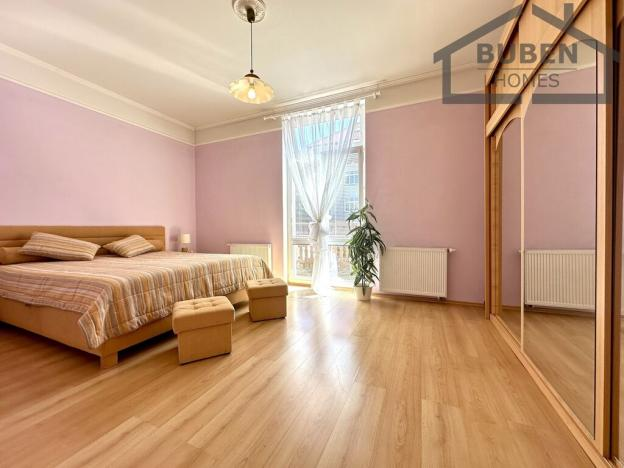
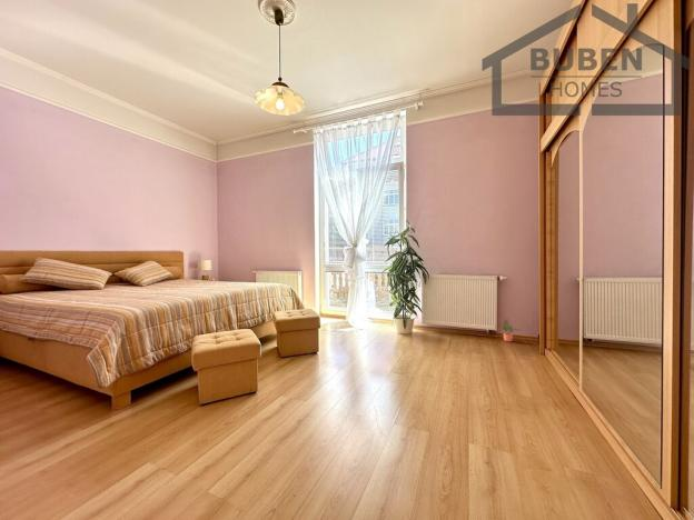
+ potted plant [502,318,522,342]
